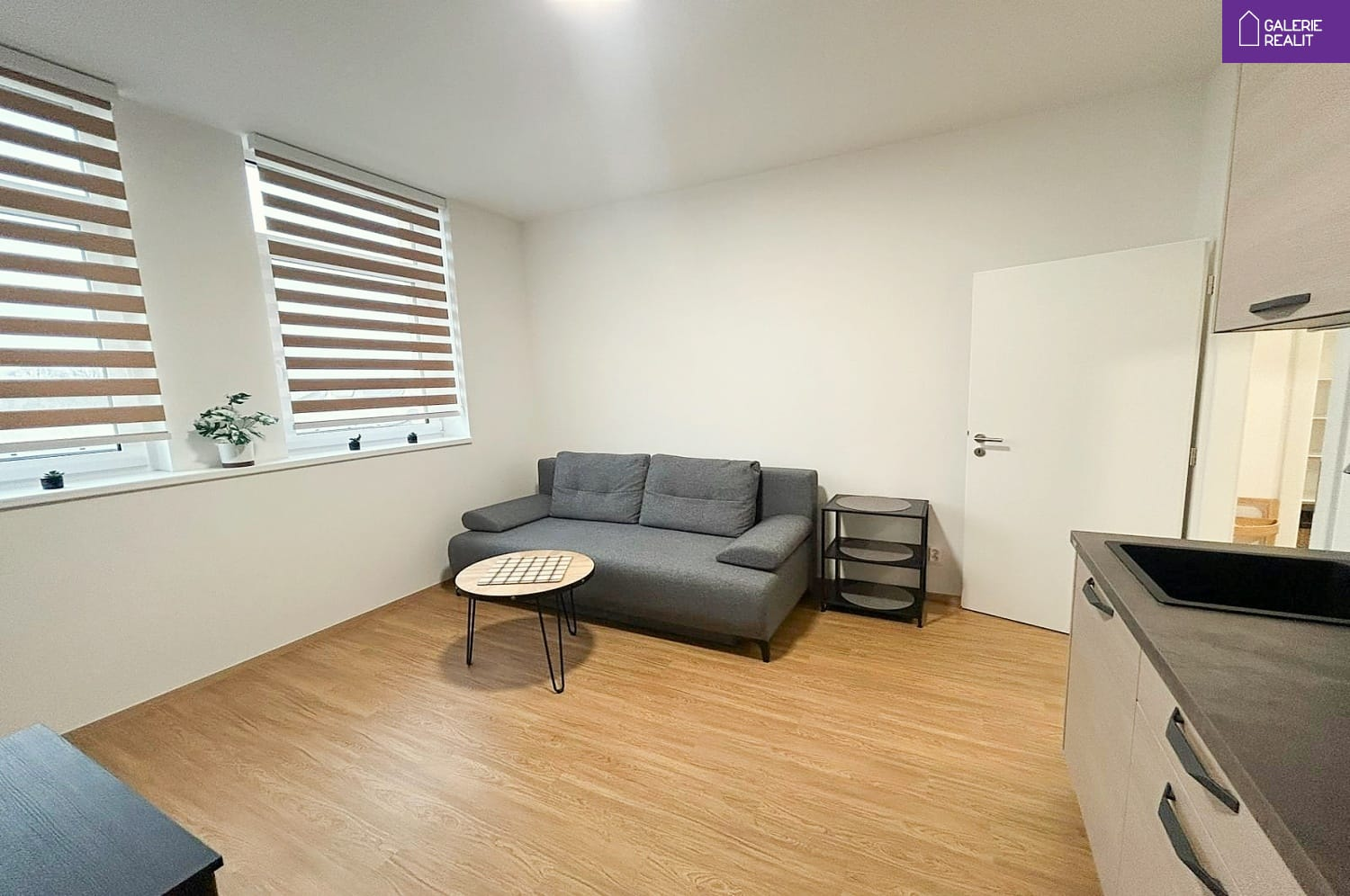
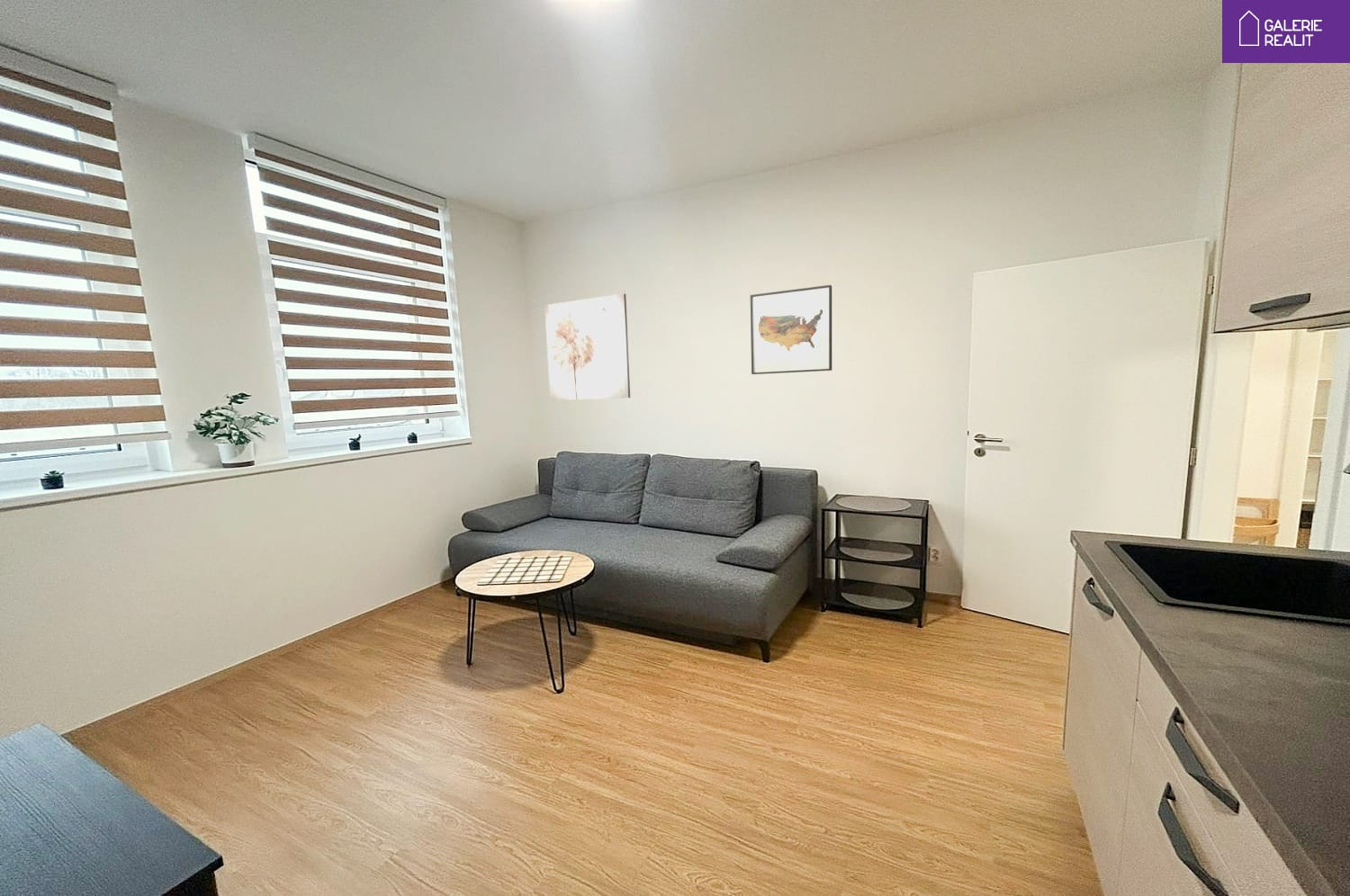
+ wall art [544,292,631,401]
+ wall art [750,284,833,375]
